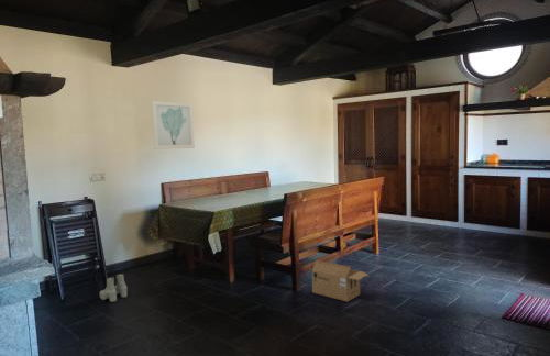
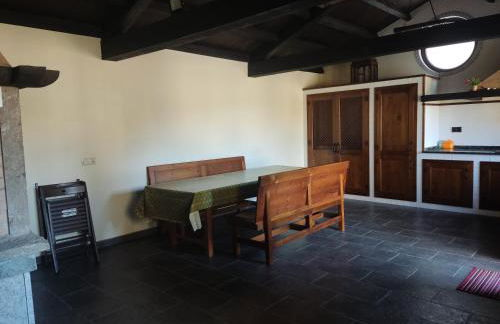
- boots [99,272,128,303]
- wall art [151,100,196,151]
- cardboard box [304,260,371,303]
